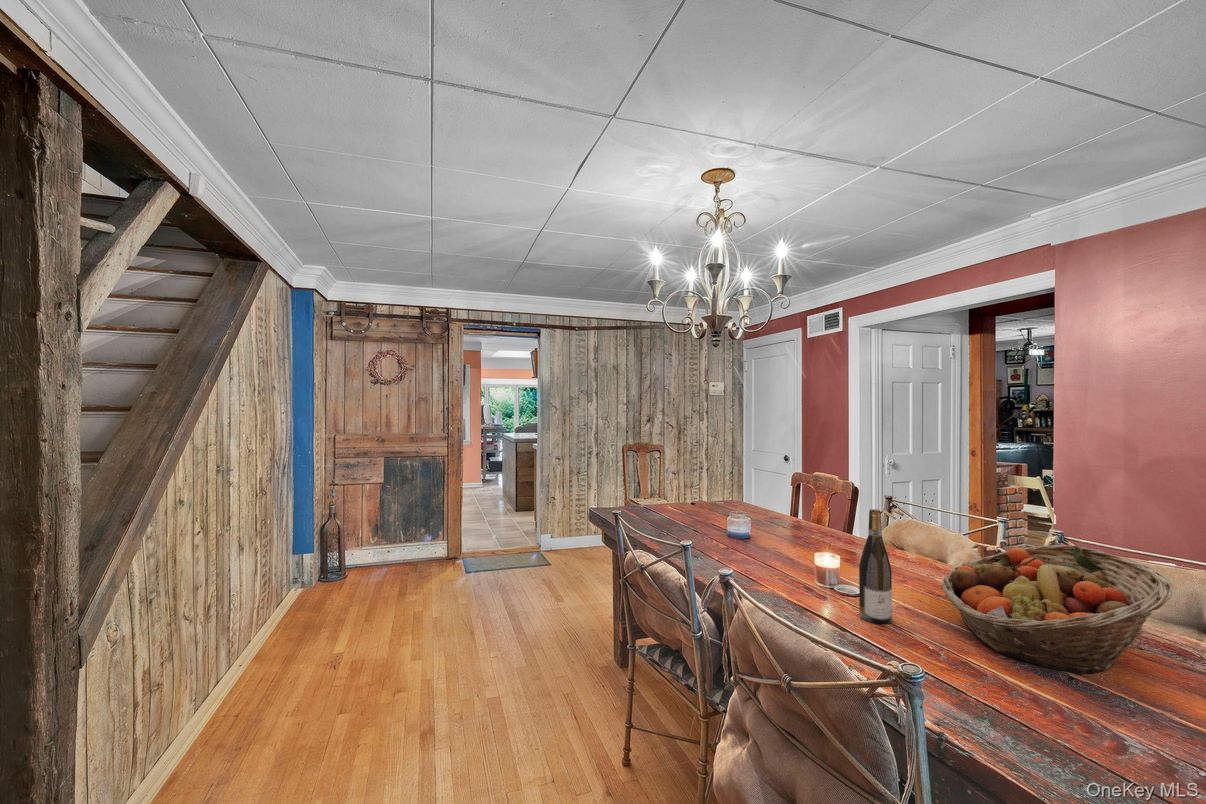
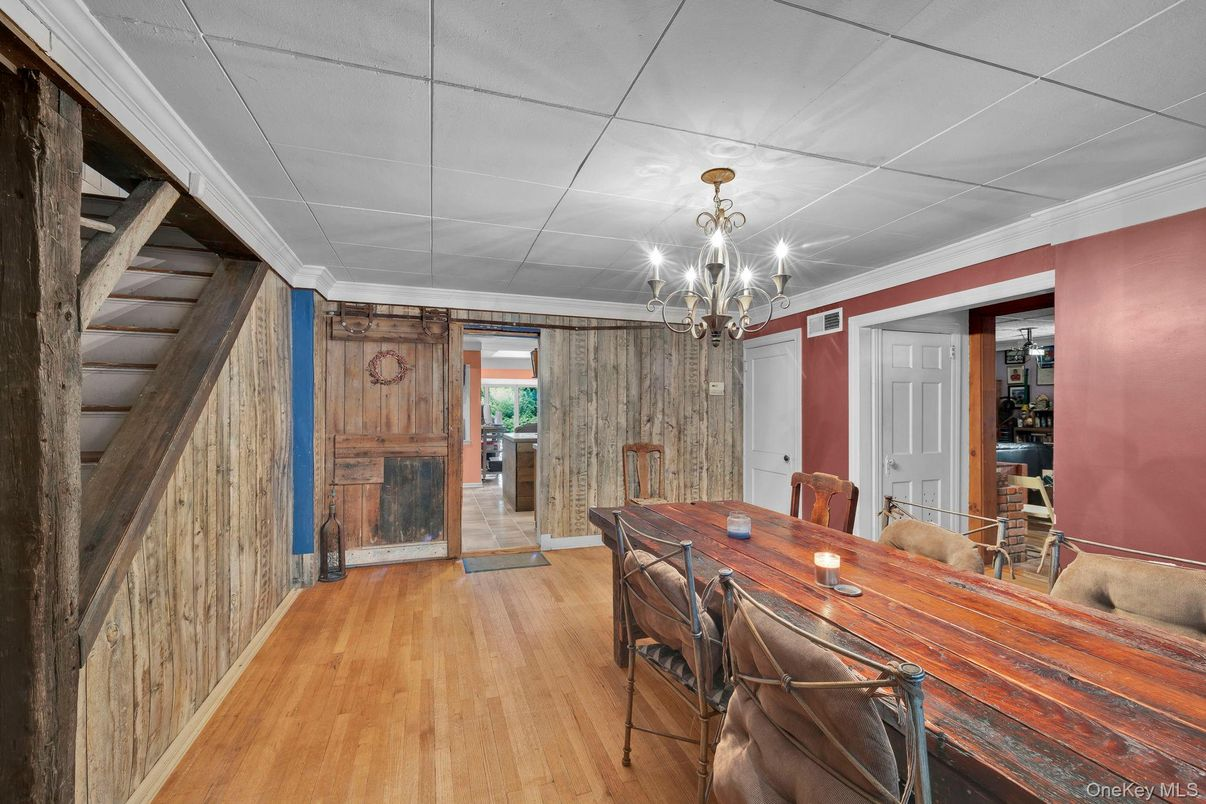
- wine bottle [858,508,893,625]
- fruit basket [941,544,1174,676]
